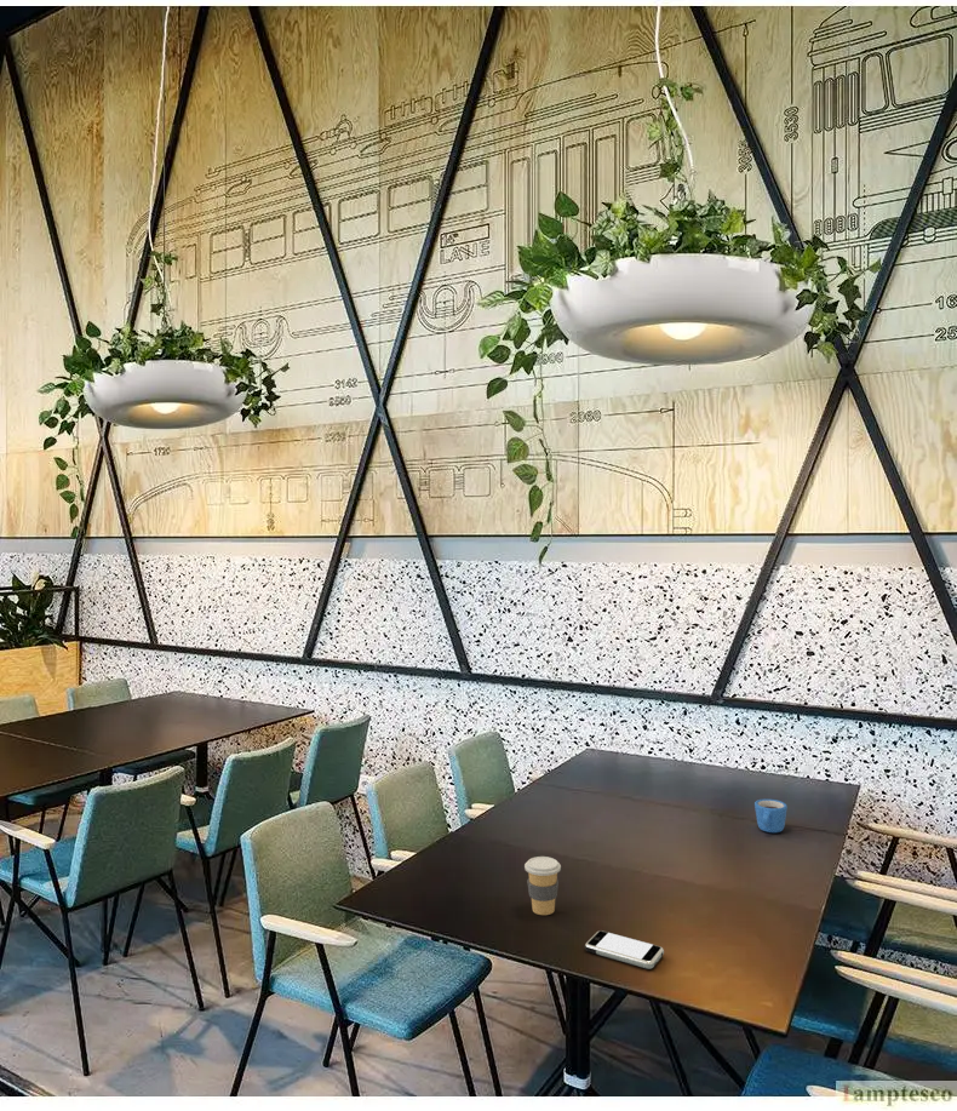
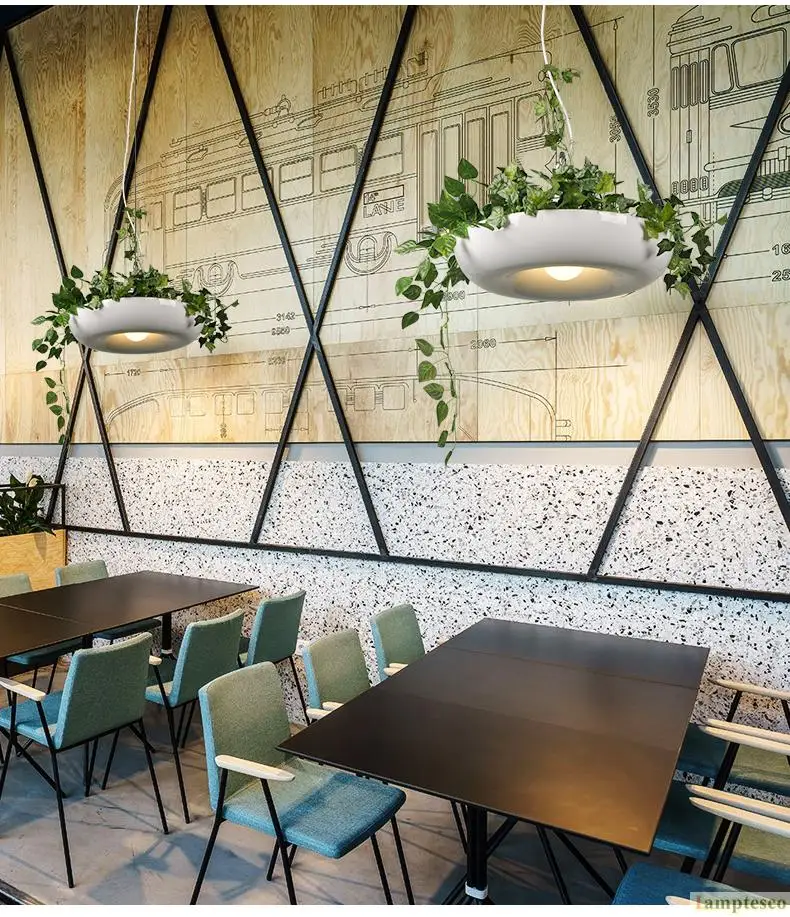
- coffee cup [523,855,562,916]
- smartphone [584,929,665,970]
- mug [753,798,789,834]
